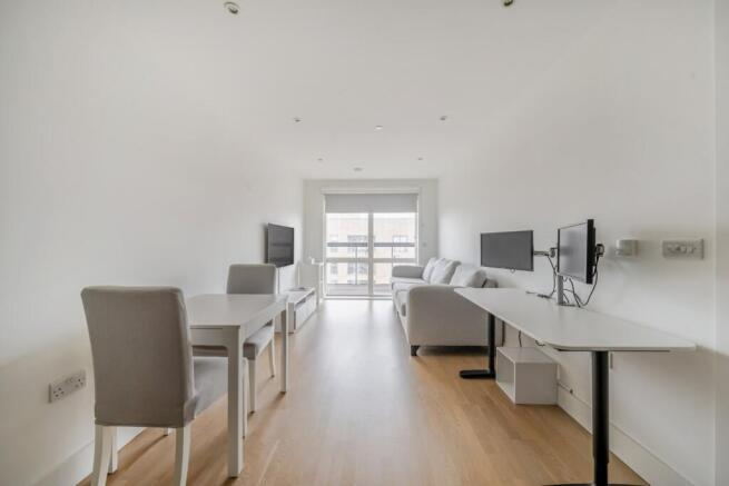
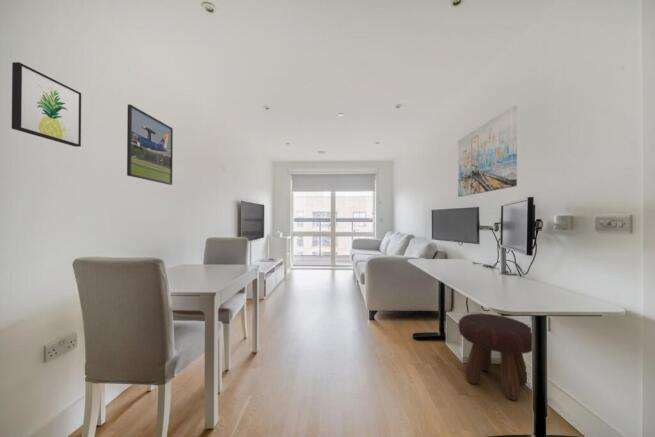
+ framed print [126,103,174,186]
+ wall art [11,61,82,148]
+ footstool [457,313,533,401]
+ wall art [457,105,518,198]
